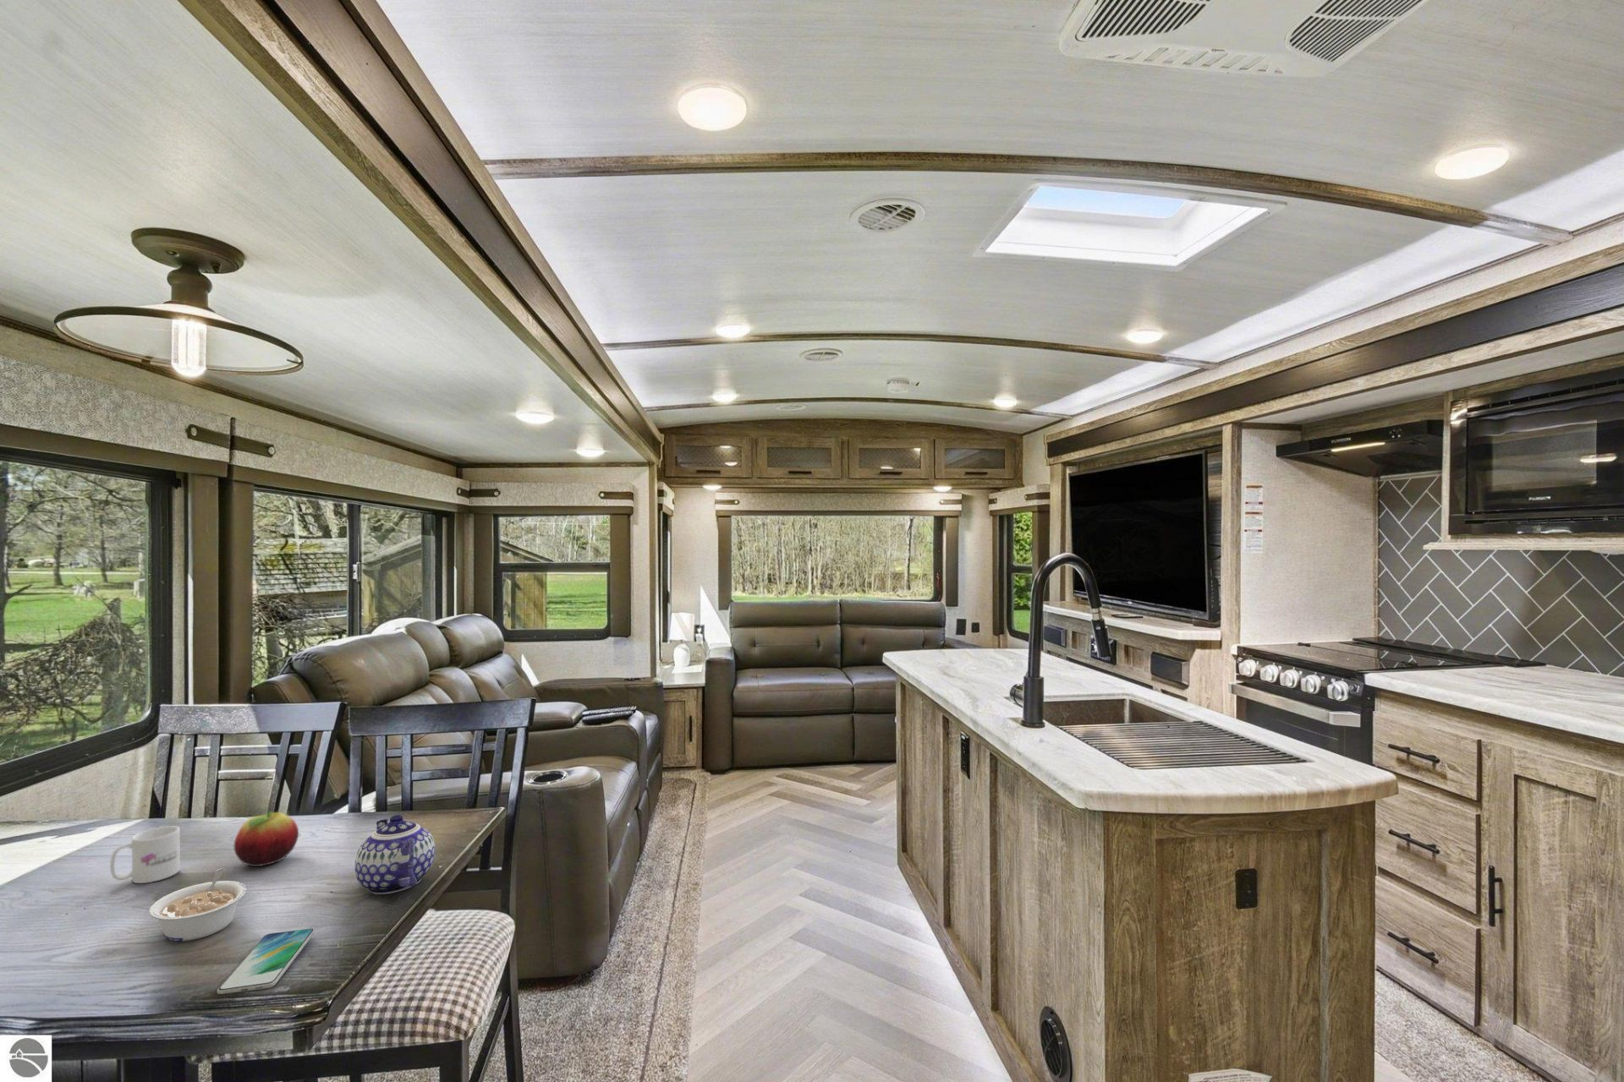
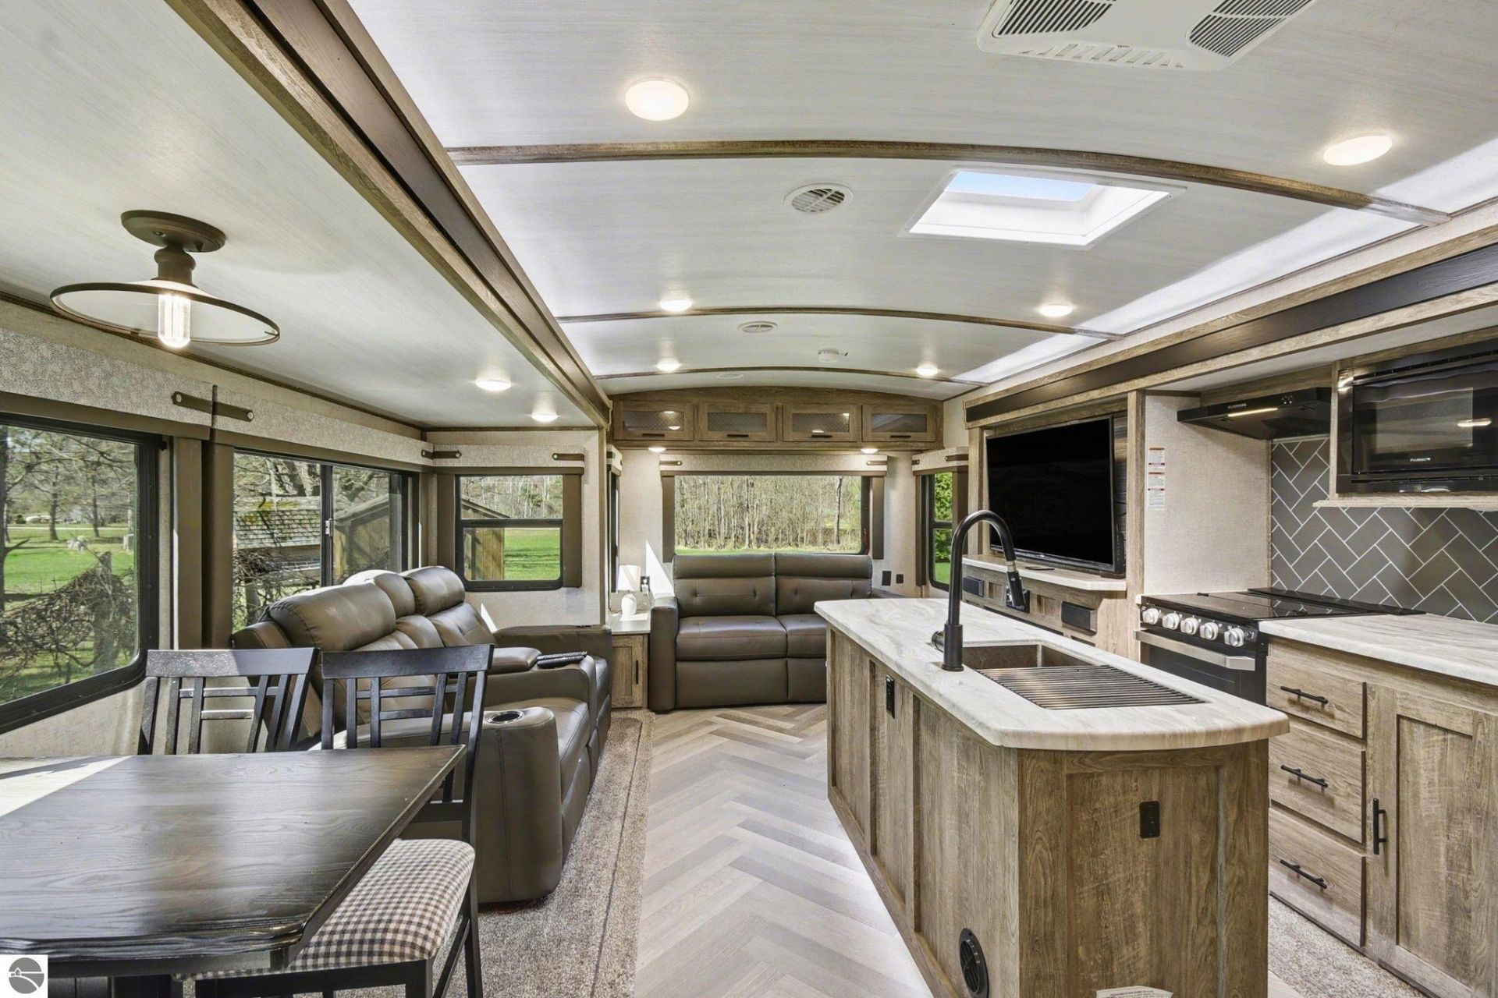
- smartphone [216,927,315,995]
- legume [149,867,246,942]
- fruit [233,812,300,867]
- mug [109,825,181,884]
- teapot [354,814,435,895]
